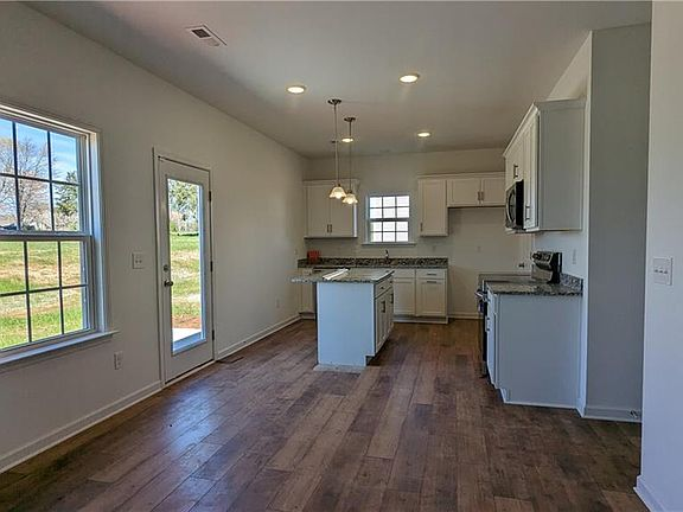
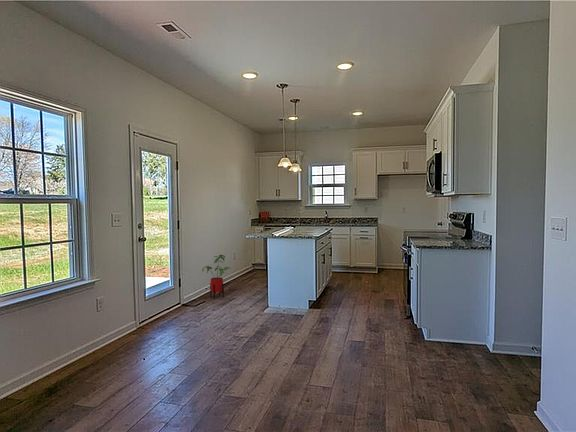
+ house plant [201,254,232,300]
